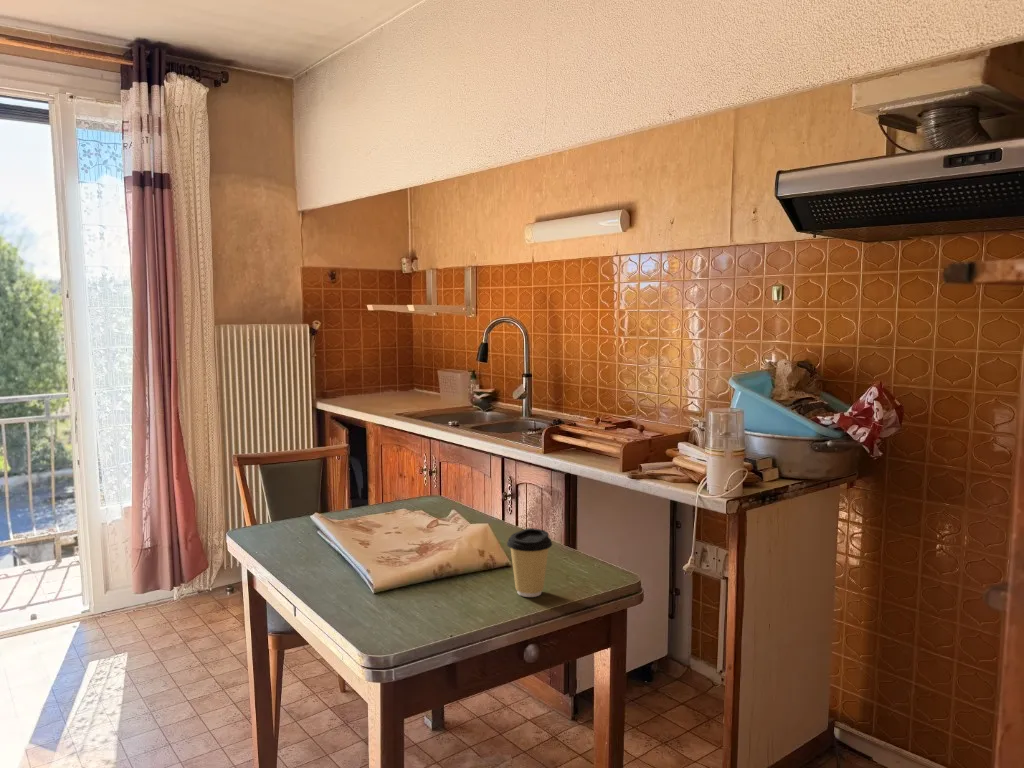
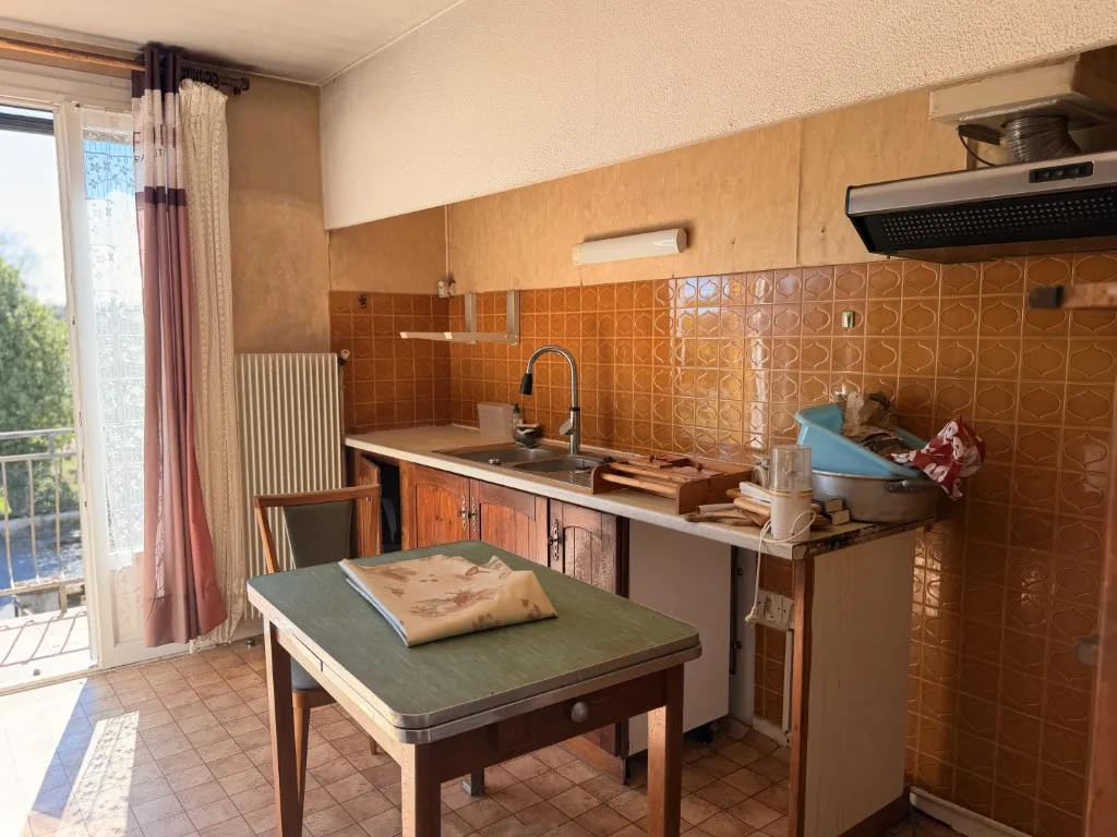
- coffee cup [506,527,553,598]
